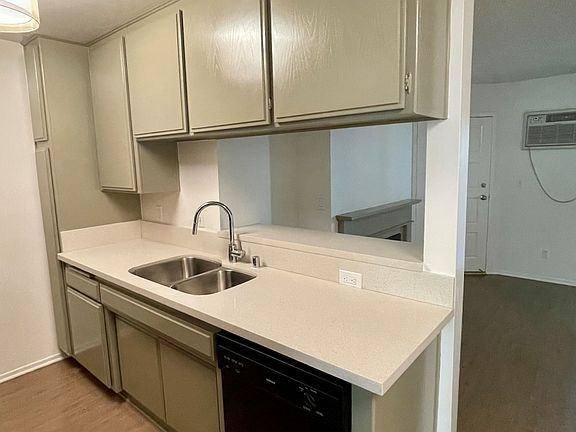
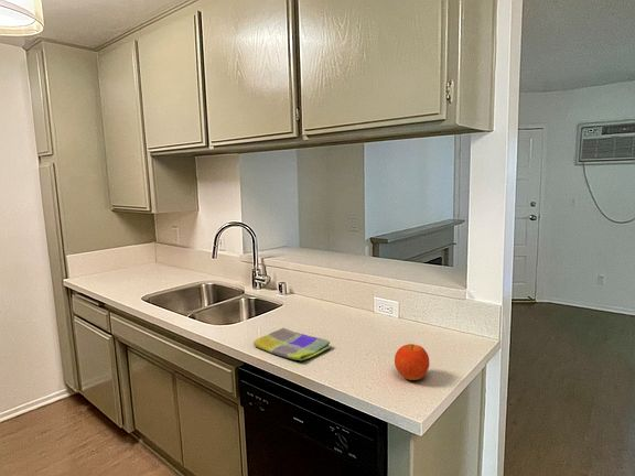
+ fruit [394,343,431,381]
+ dish towel [252,327,333,361]
